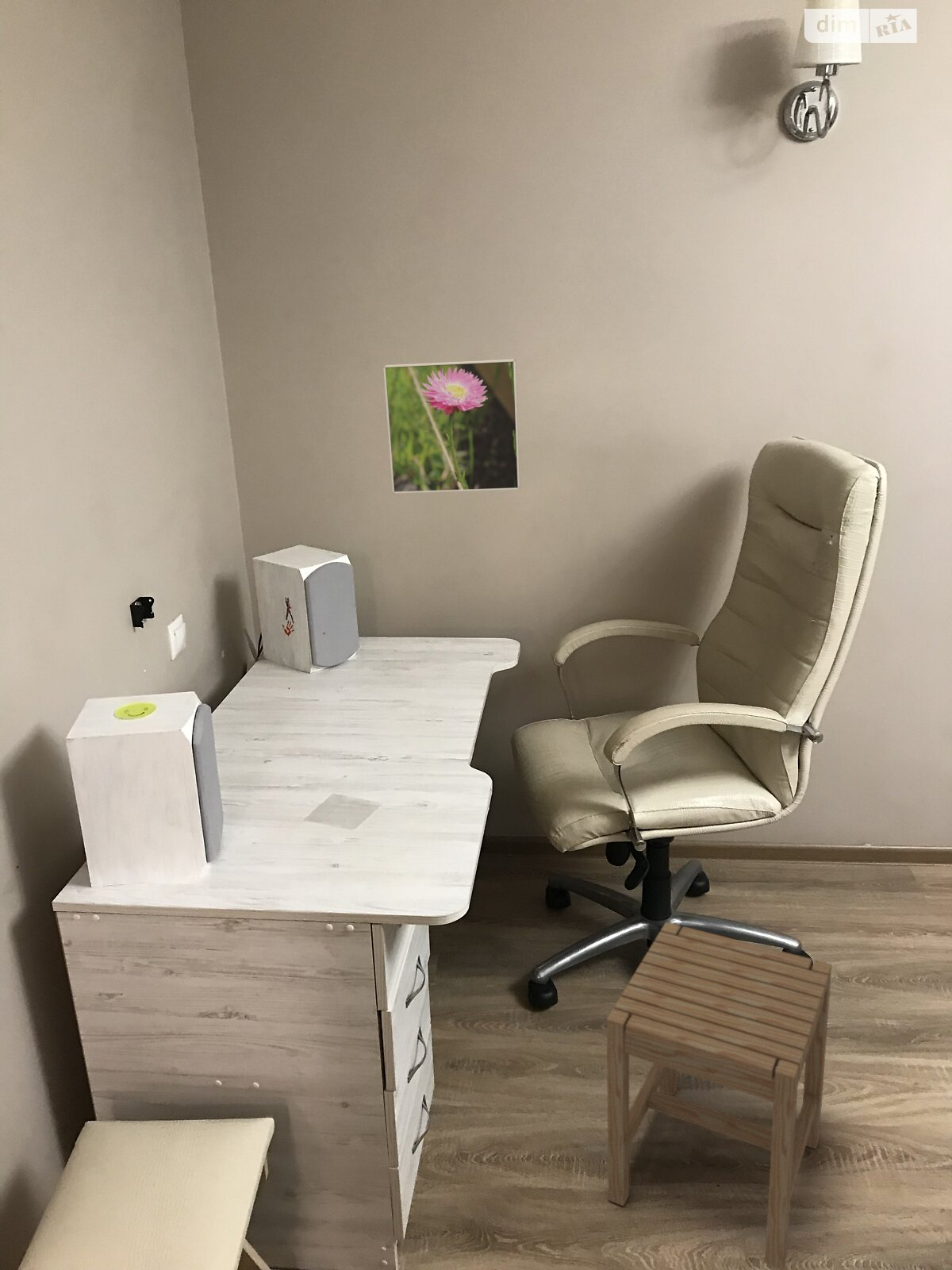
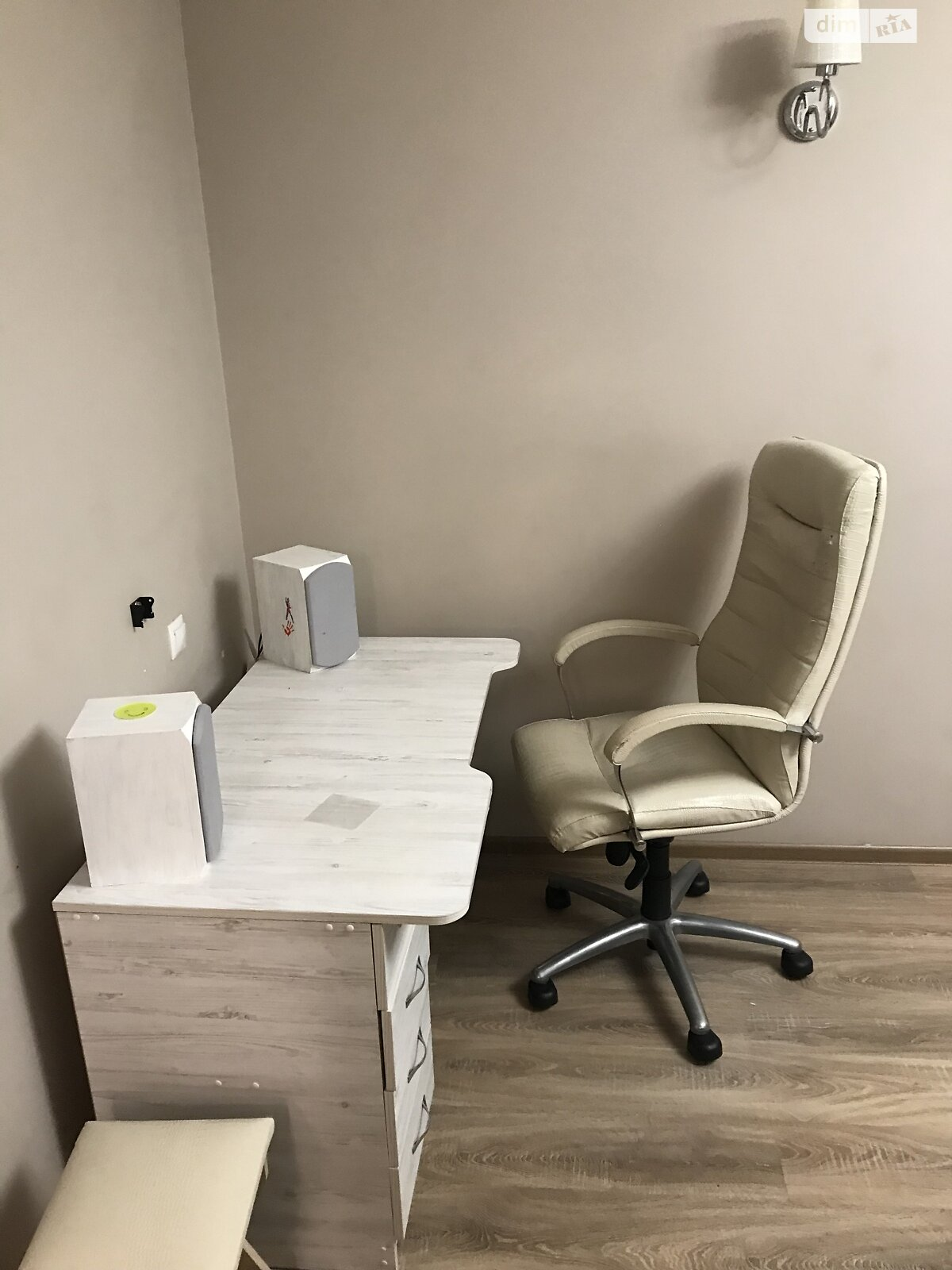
- stool [606,922,832,1270]
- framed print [382,359,521,495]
